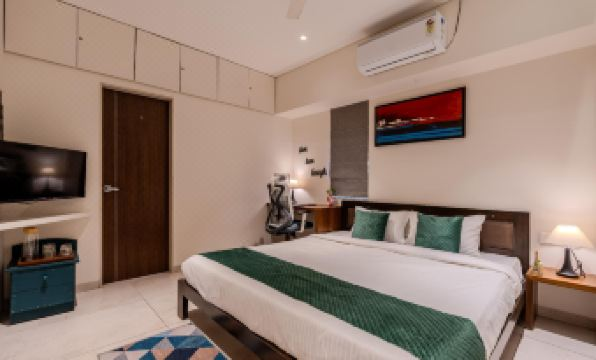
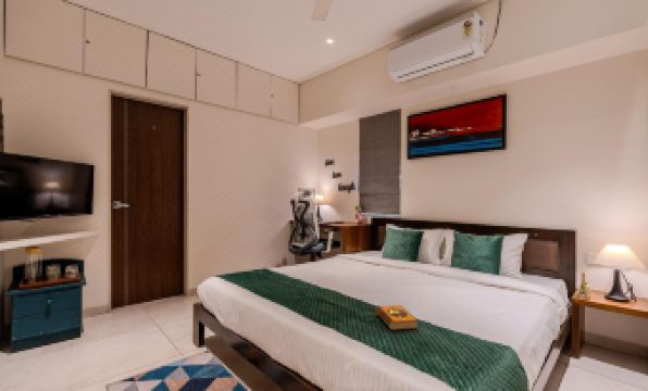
+ hardback book [374,304,419,331]
